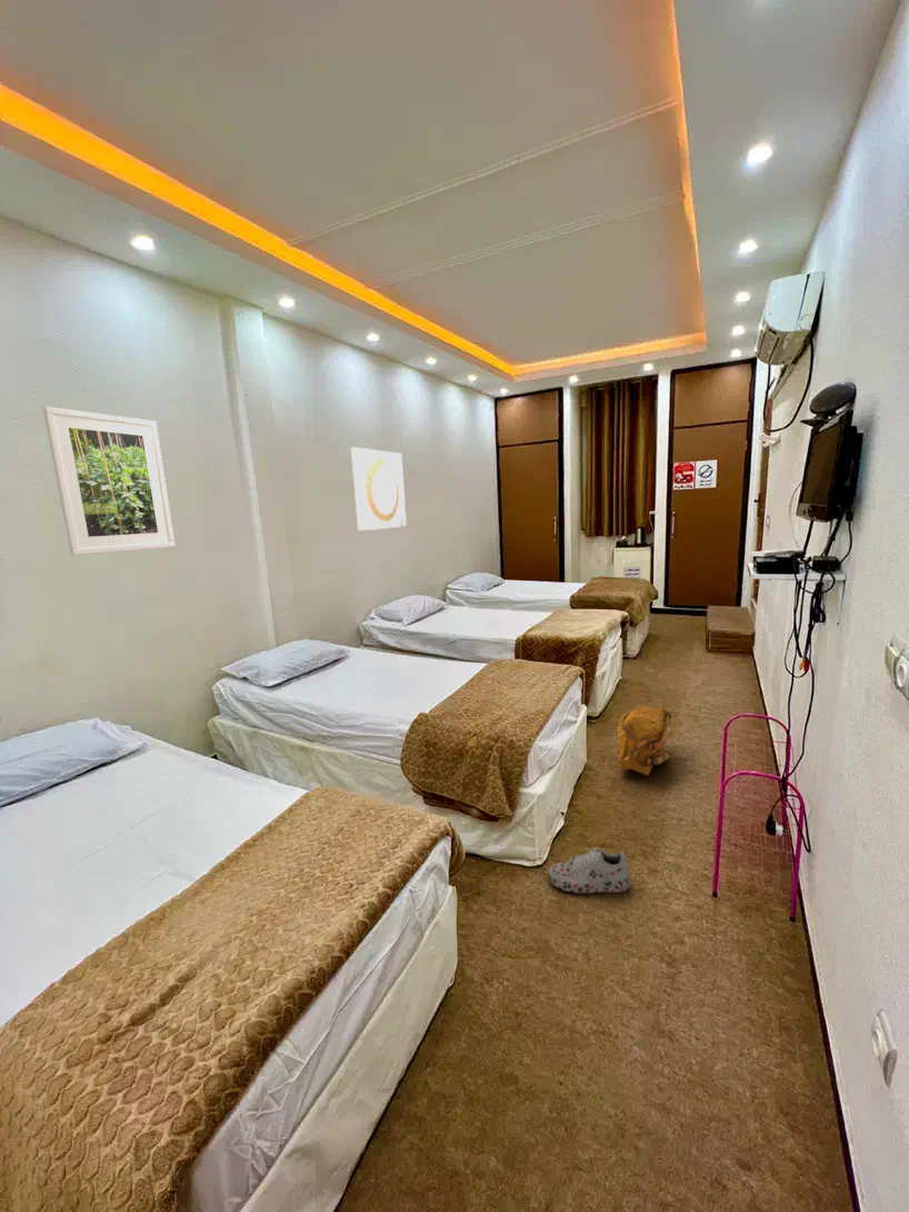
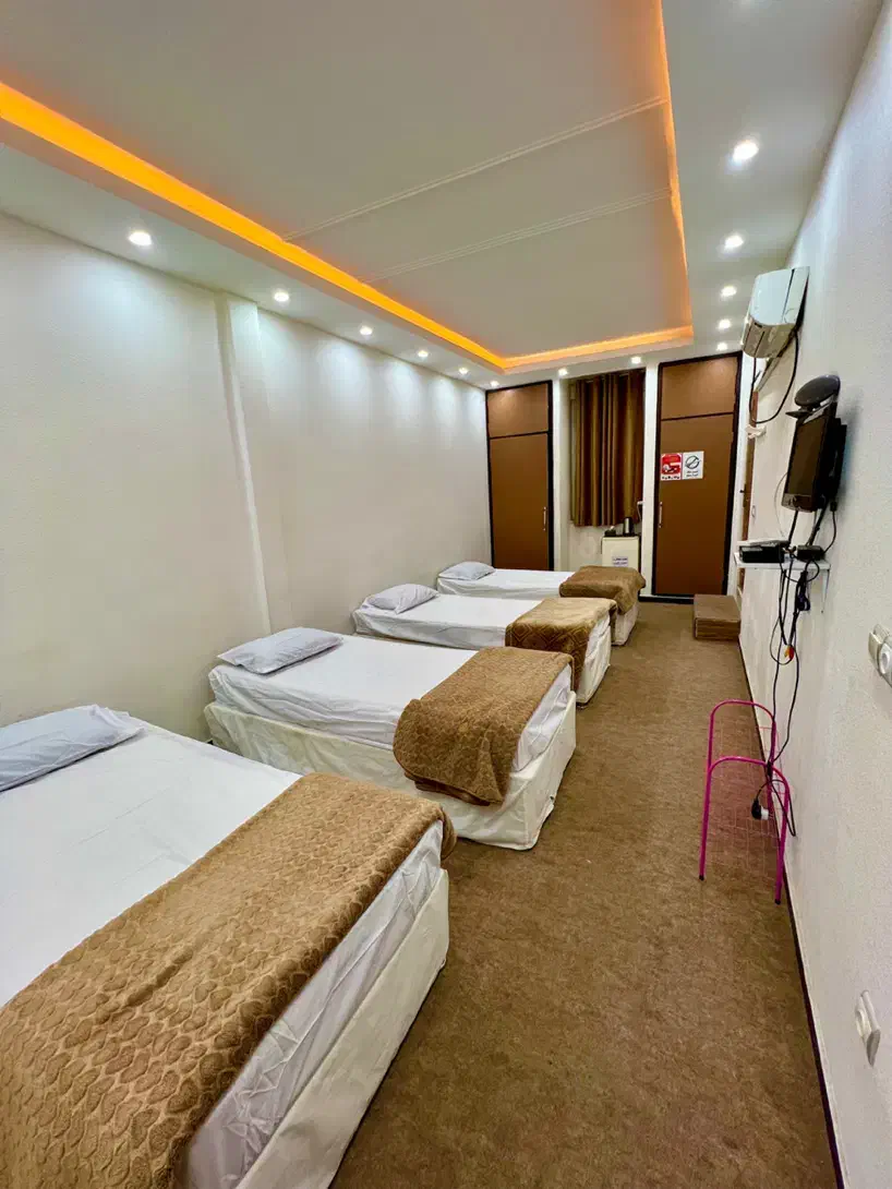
- wall art [350,446,408,532]
- shoe [547,846,631,894]
- backpack [616,703,673,776]
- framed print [42,406,176,556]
